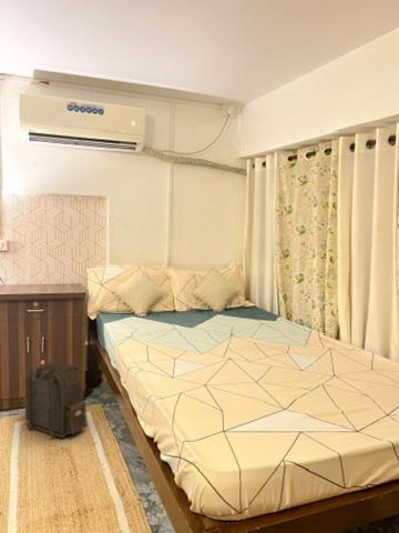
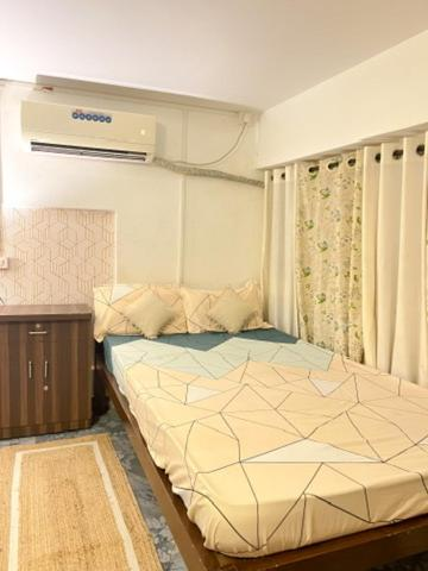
- backpack [23,361,89,439]
